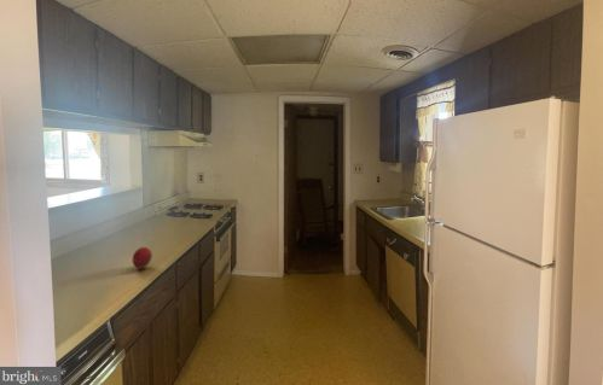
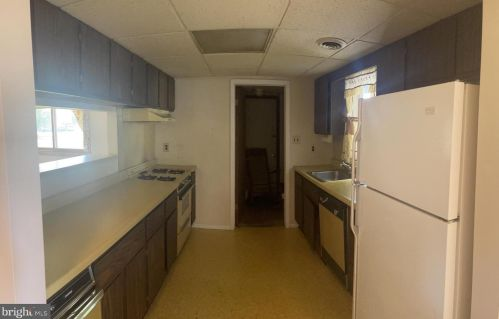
- fruit [132,246,153,270]
